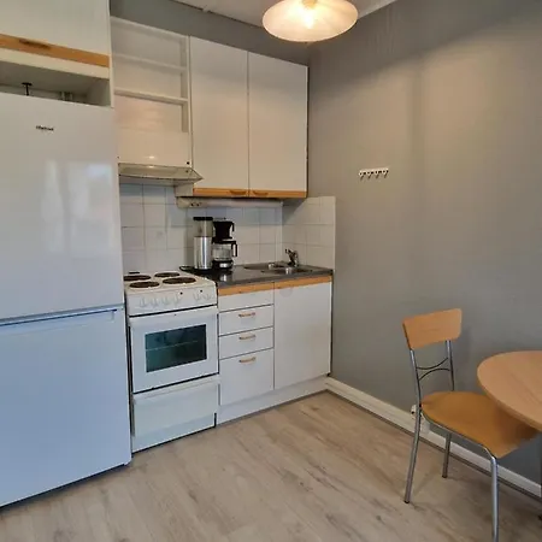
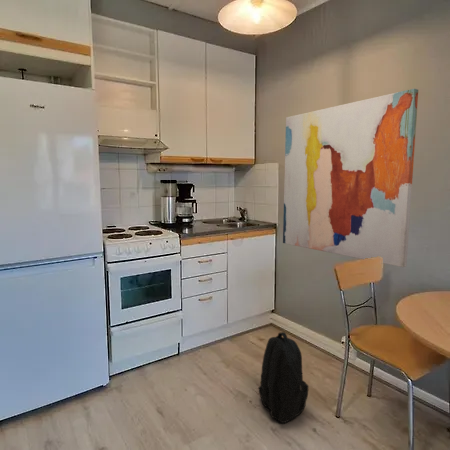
+ backpack [257,331,310,424]
+ wall art [282,88,419,268]
